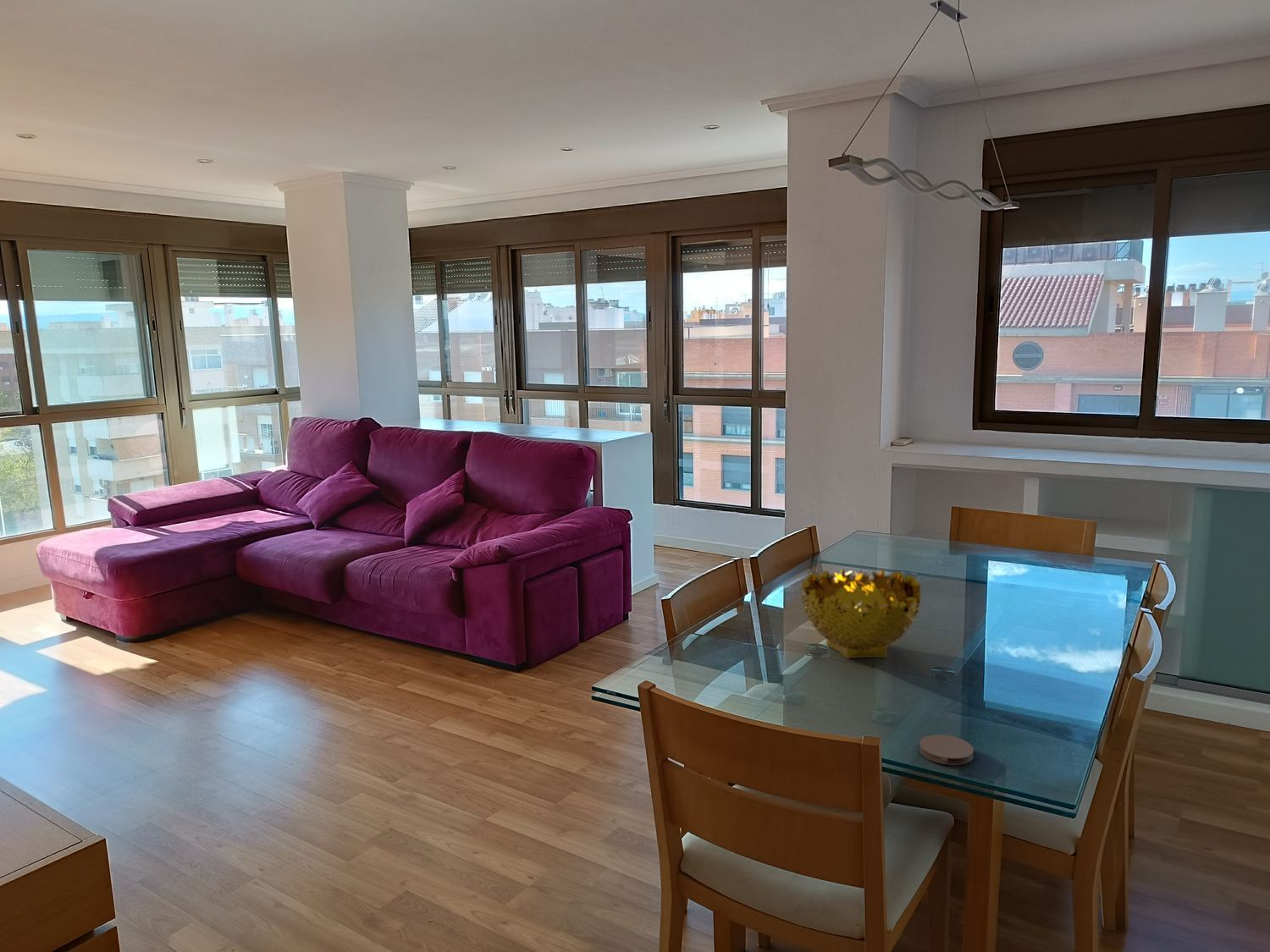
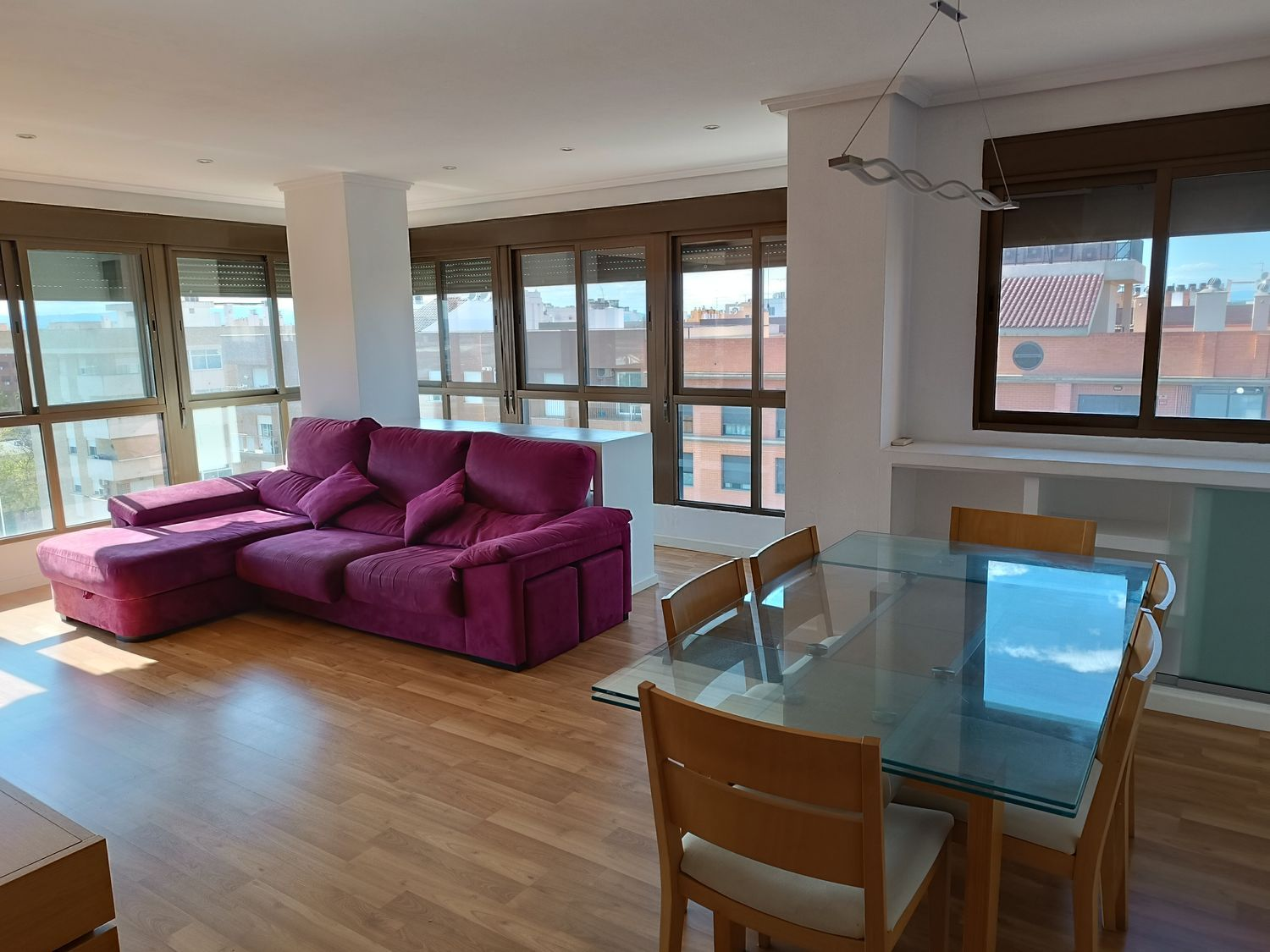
- coaster [919,734,975,766]
- decorative bowl [800,566,922,659]
